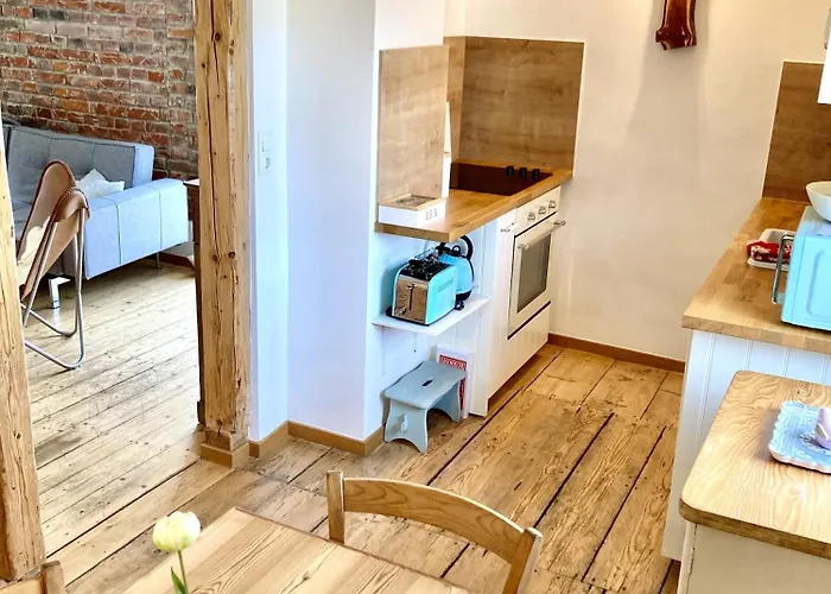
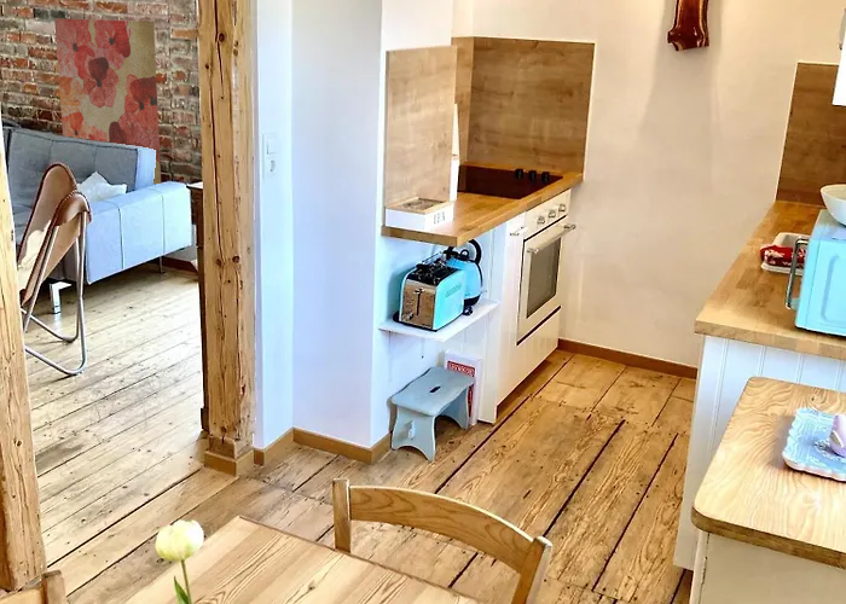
+ wall art [53,17,162,185]
